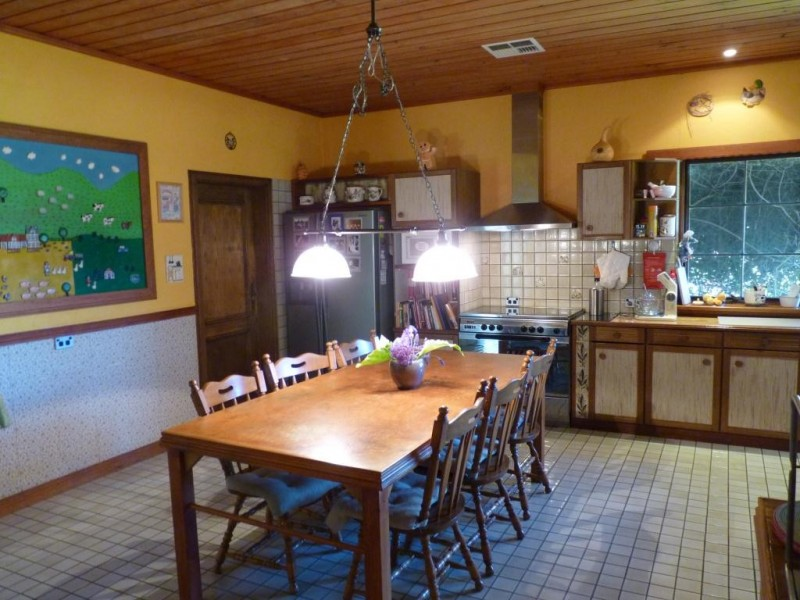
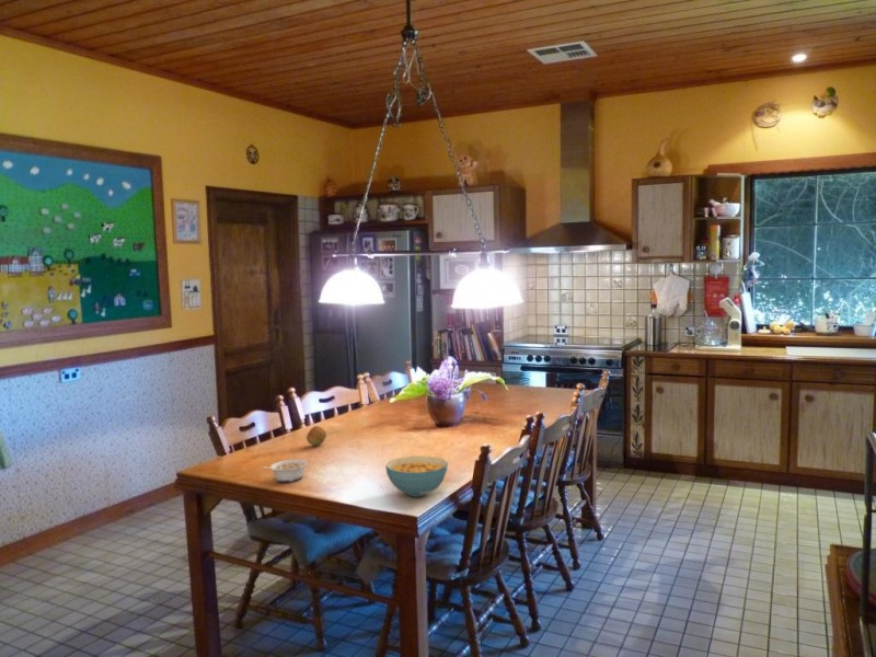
+ legume [262,459,309,483]
+ cereal bowl [384,454,449,498]
+ fruit [306,425,327,447]
